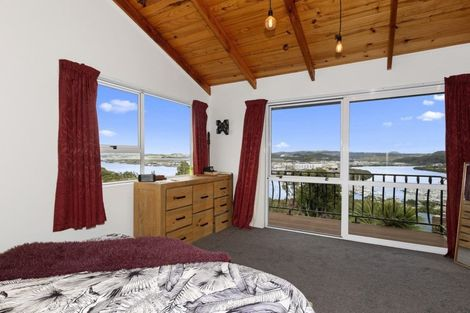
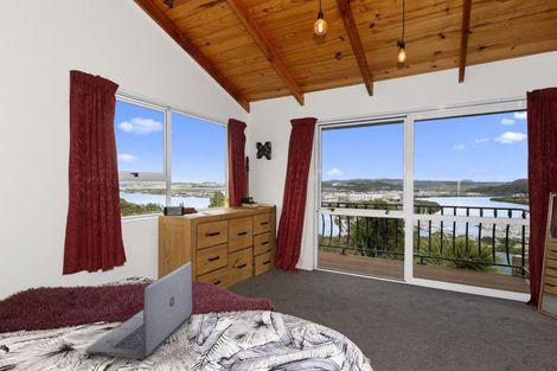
+ laptop [84,261,193,360]
